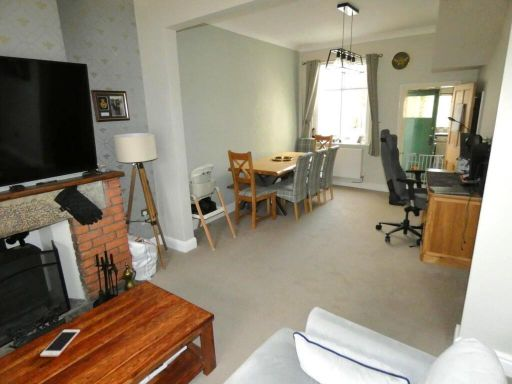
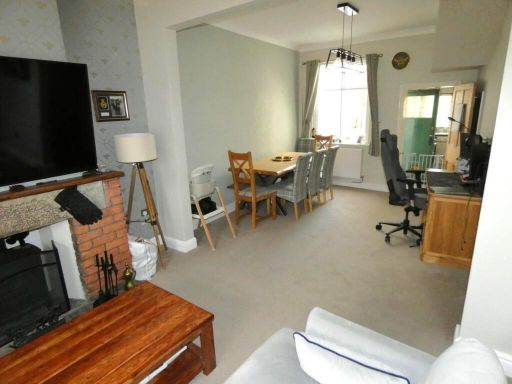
- cell phone [39,329,81,358]
